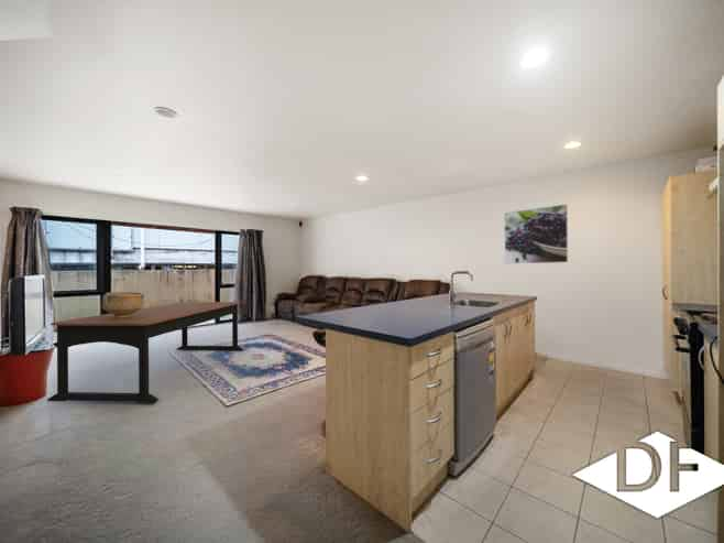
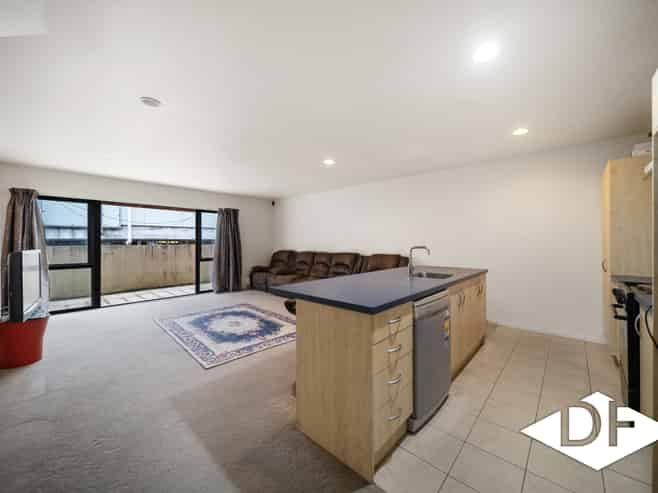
- dining table [46,301,244,404]
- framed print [503,203,569,265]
- ceramic pot [101,291,145,318]
